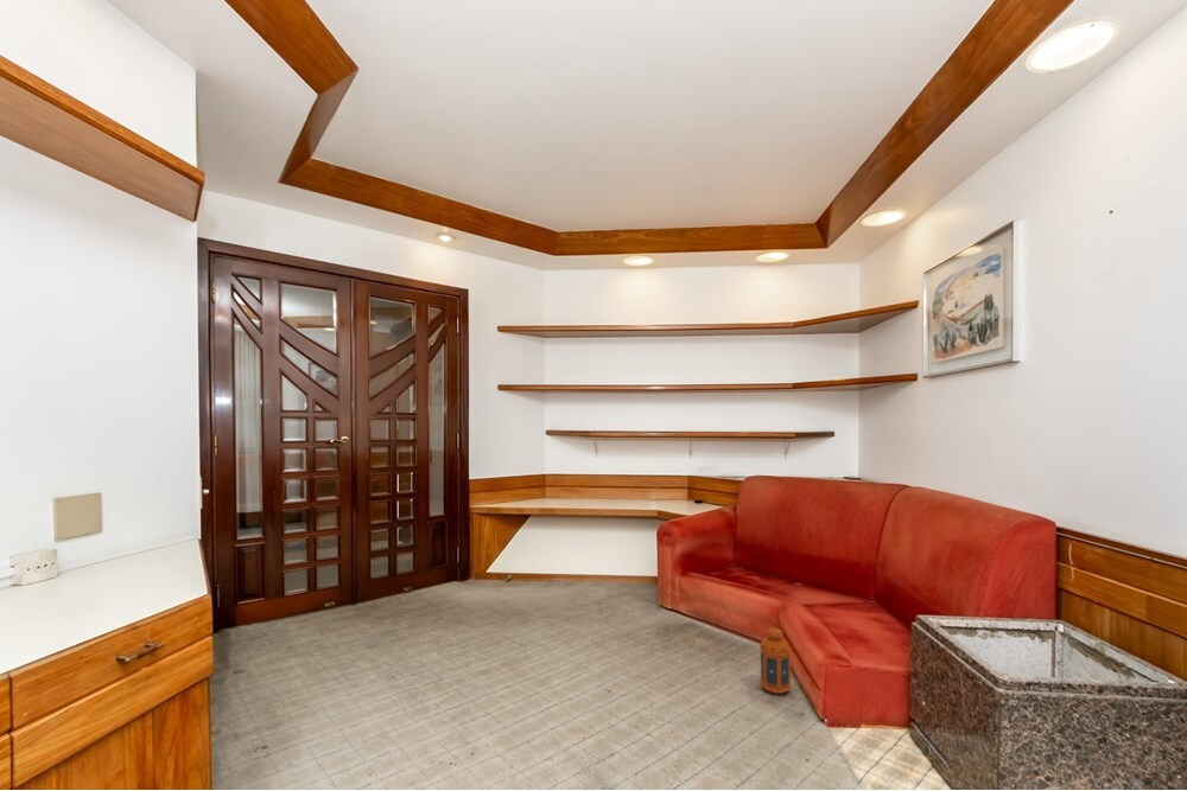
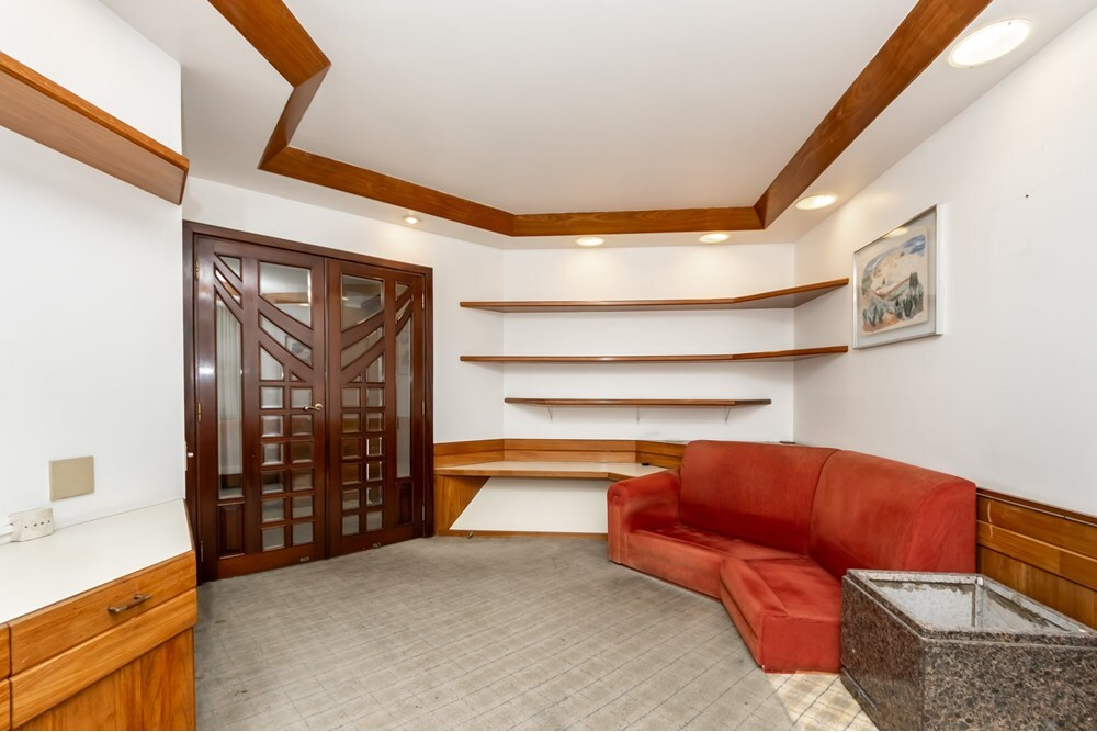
- lantern [758,620,792,695]
